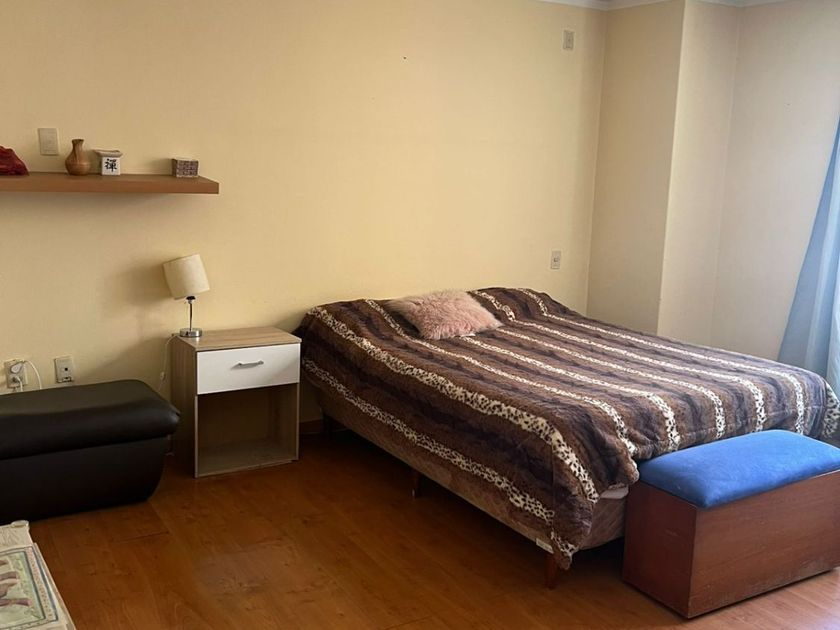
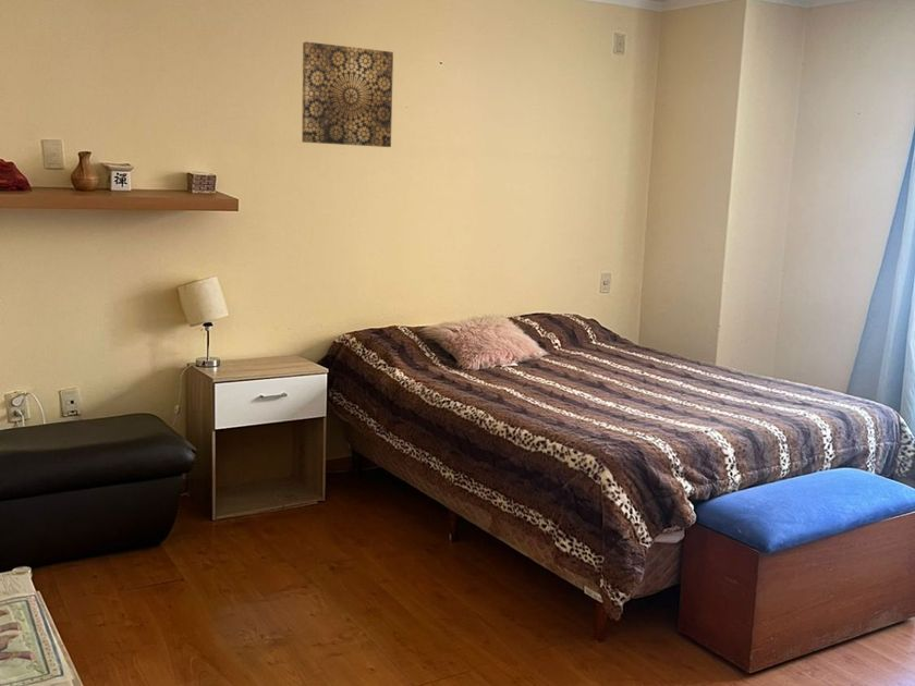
+ wall art [301,40,394,148]
